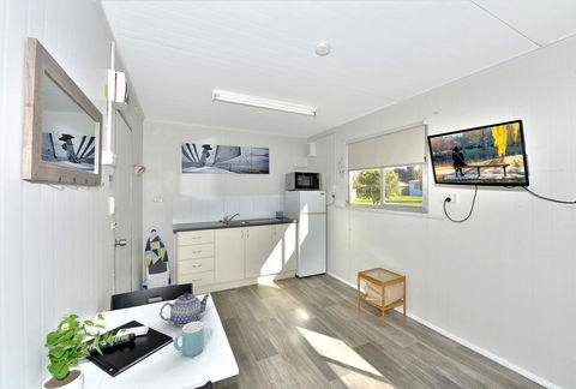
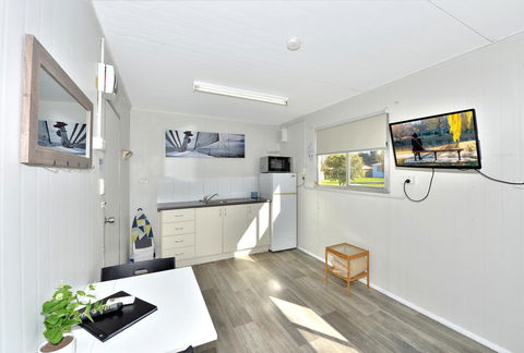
- mug [173,321,205,358]
- teapot [158,292,212,327]
